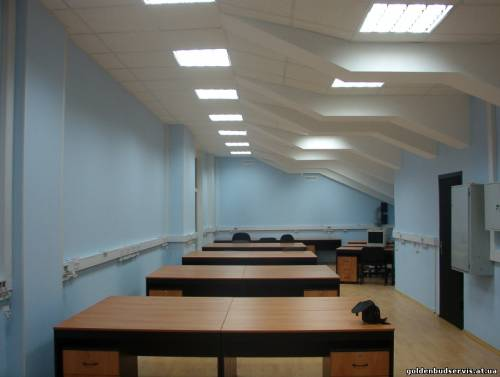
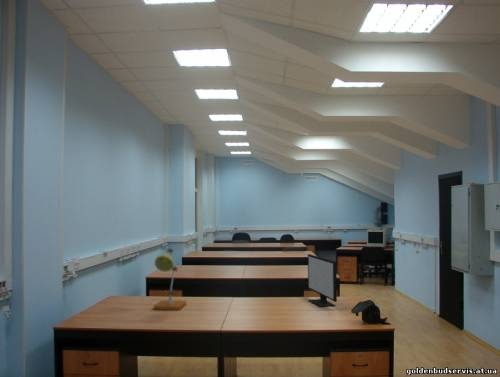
+ desk lamp [153,248,187,311]
+ computer monitor [307,253,338,308]
